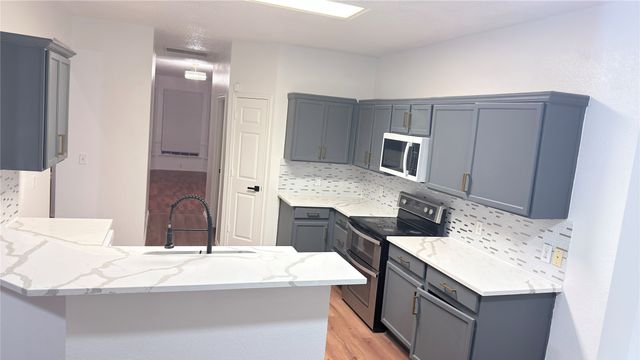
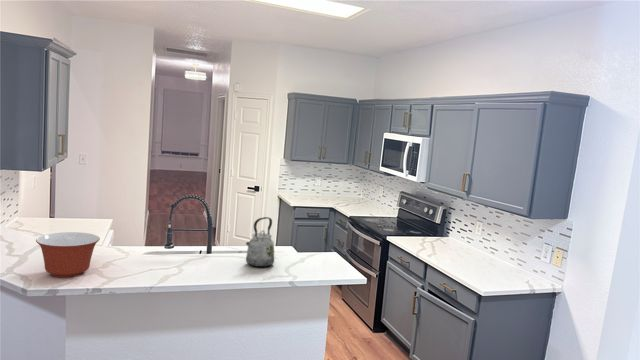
+ kettle [245,216,275,268]
+ mixing bowl [35,231,101,279]
